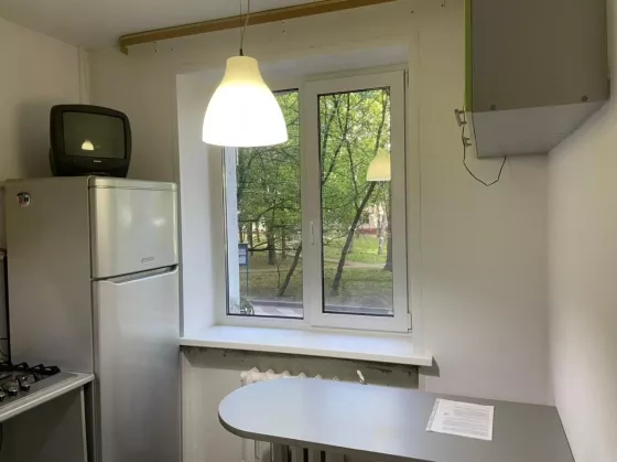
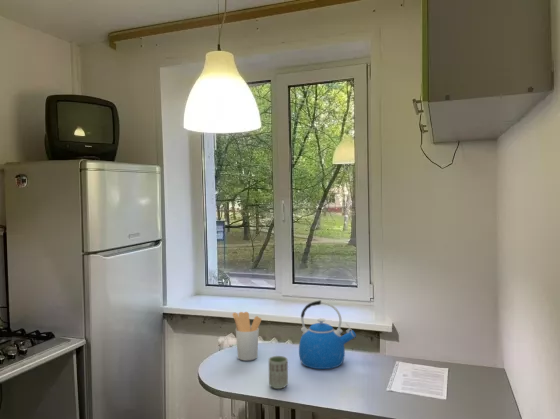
+ cup [268,355,289,390]
+ utensil holder [232,311,262,361]
+ kettle [298,299,357,370]
